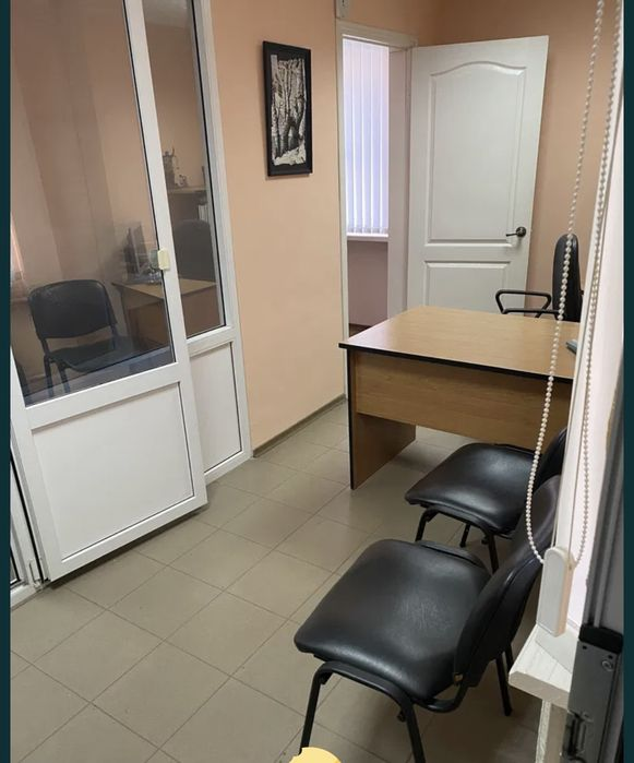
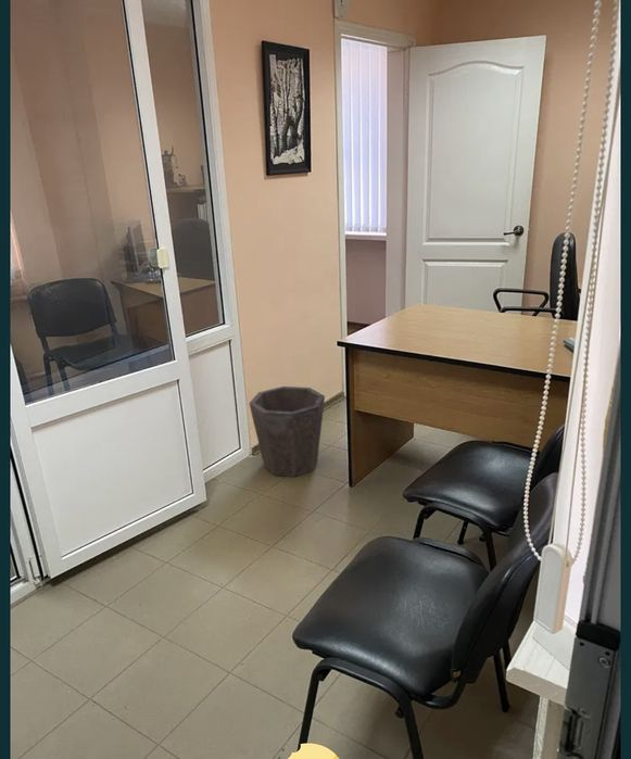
+ waste bin [248,385,326,478]
